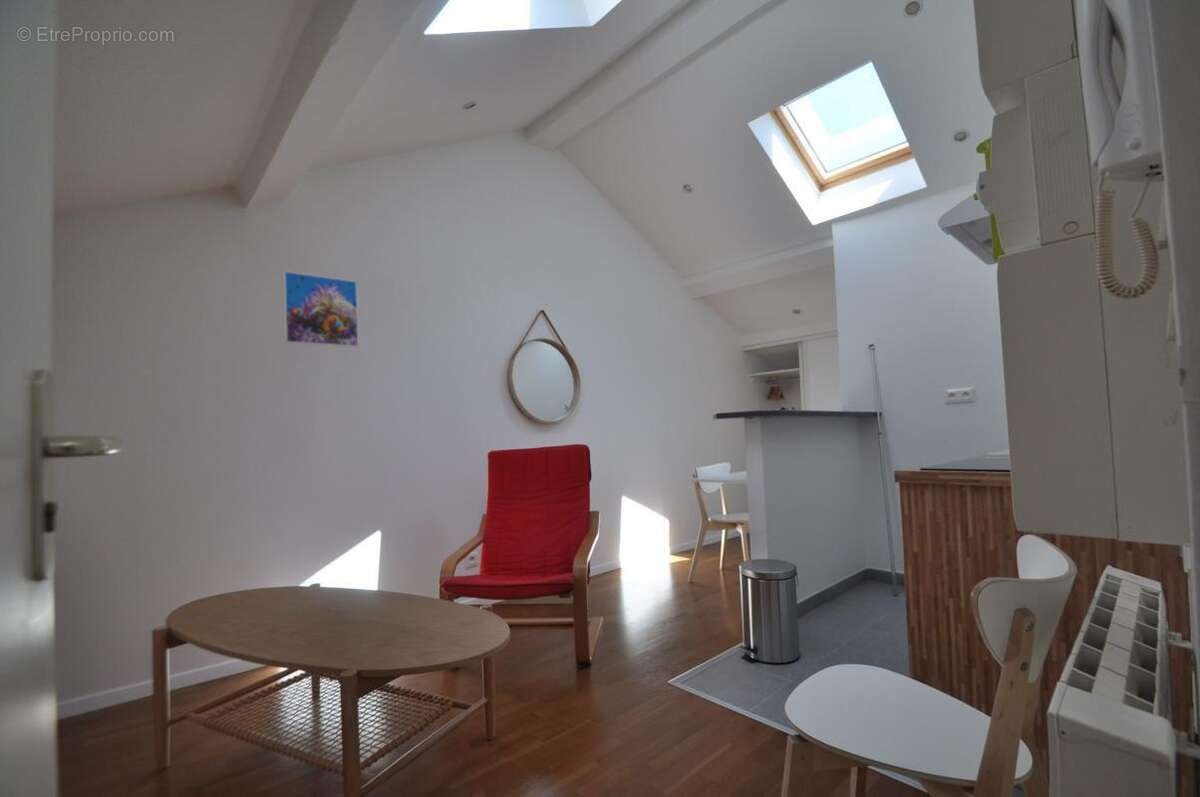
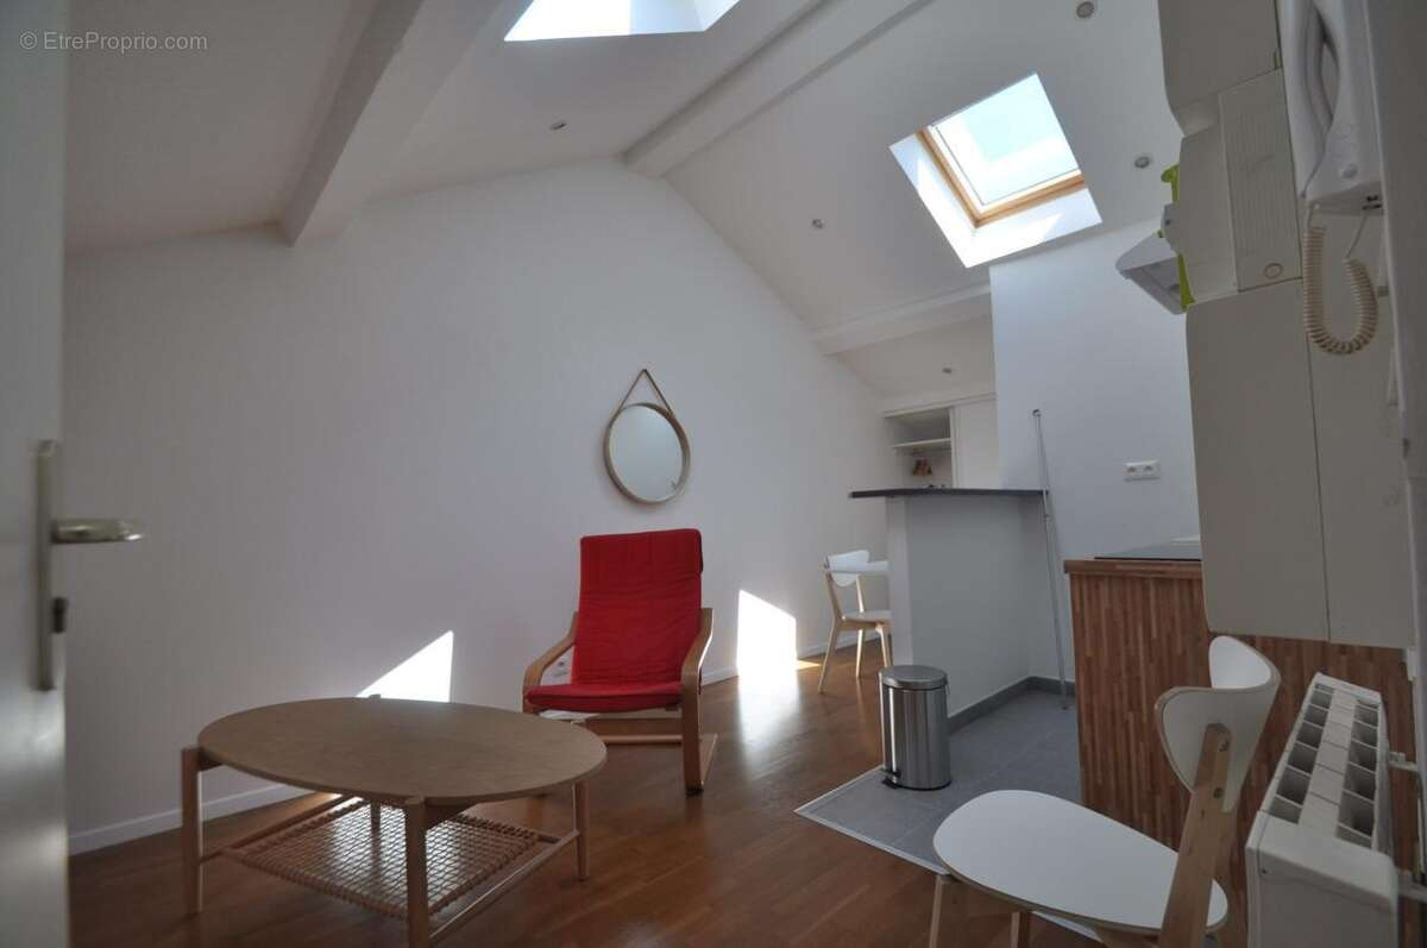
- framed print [282,270,360,348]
